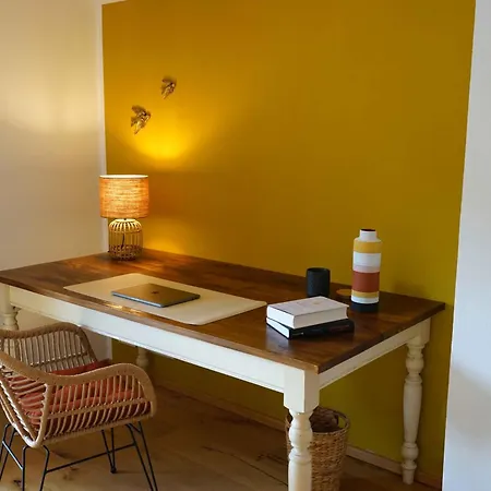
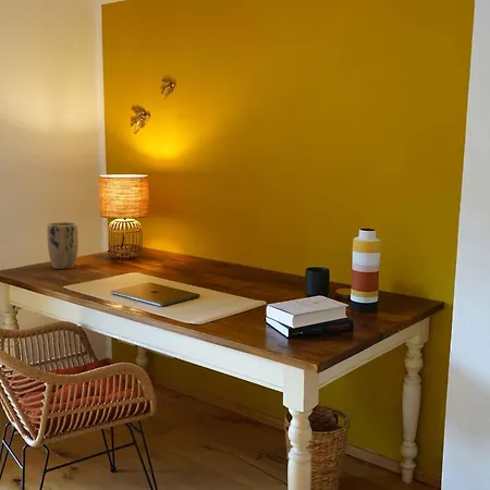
+ plant pot [46,221,79,270]
